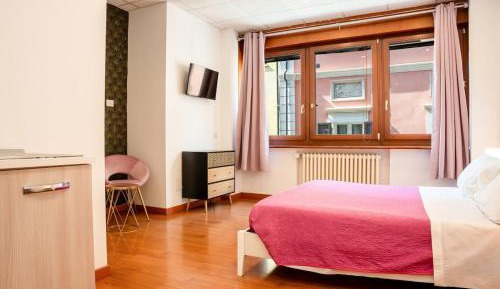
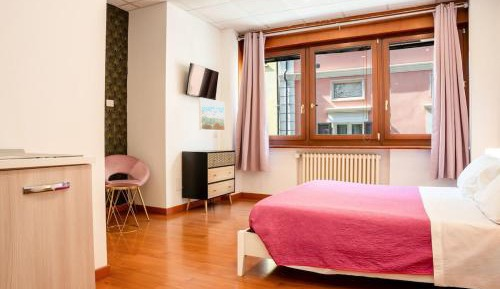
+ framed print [198,97,226,132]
